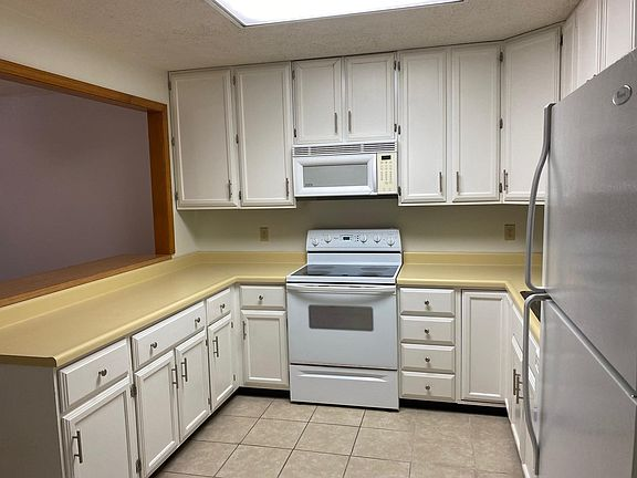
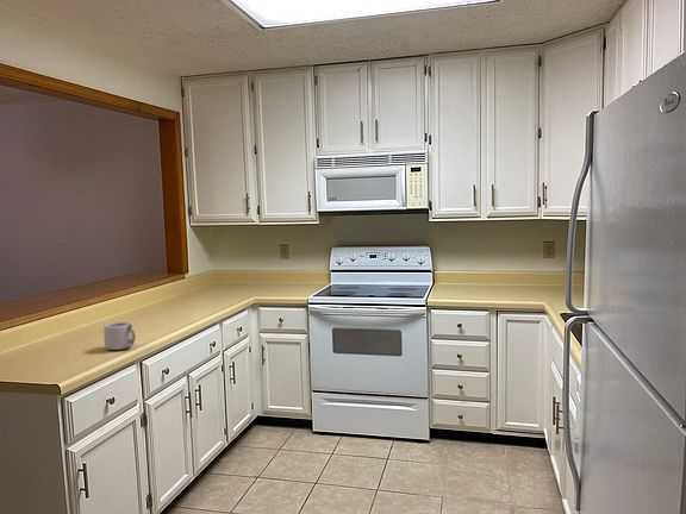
+ mug [102,321,137,351]
